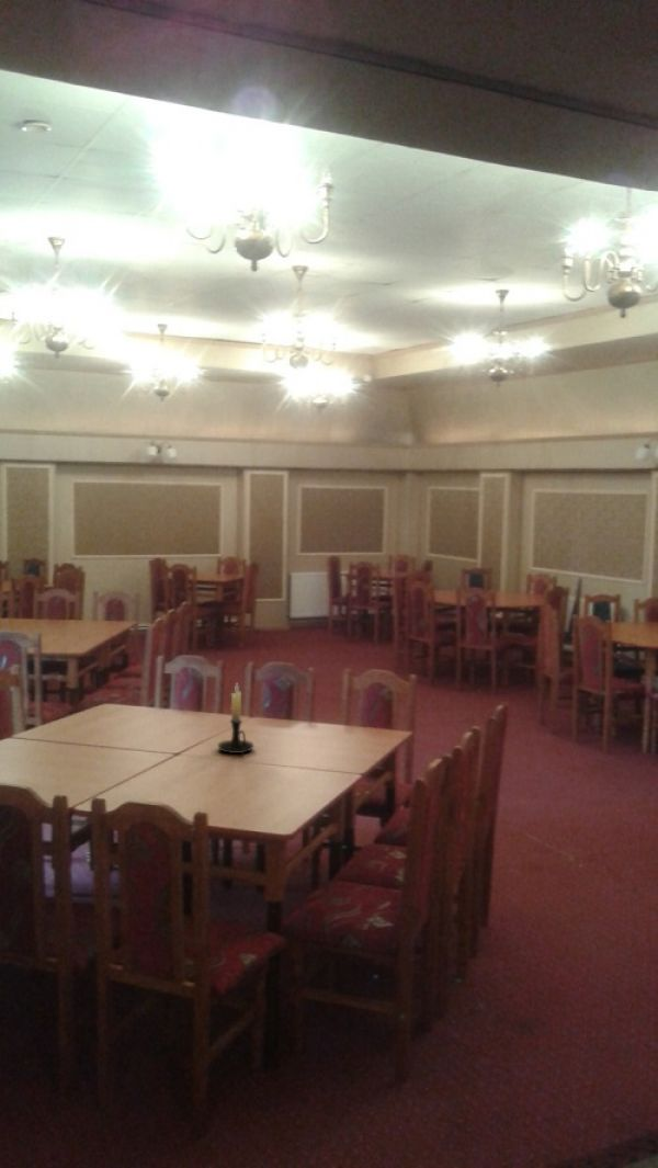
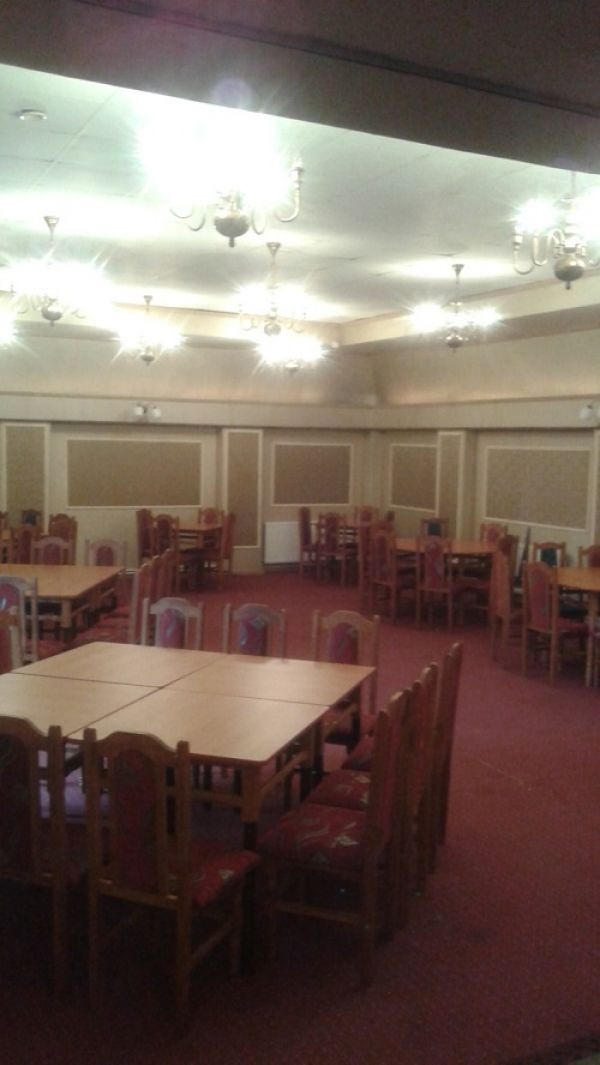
- candle holder [217,683,254,755]
